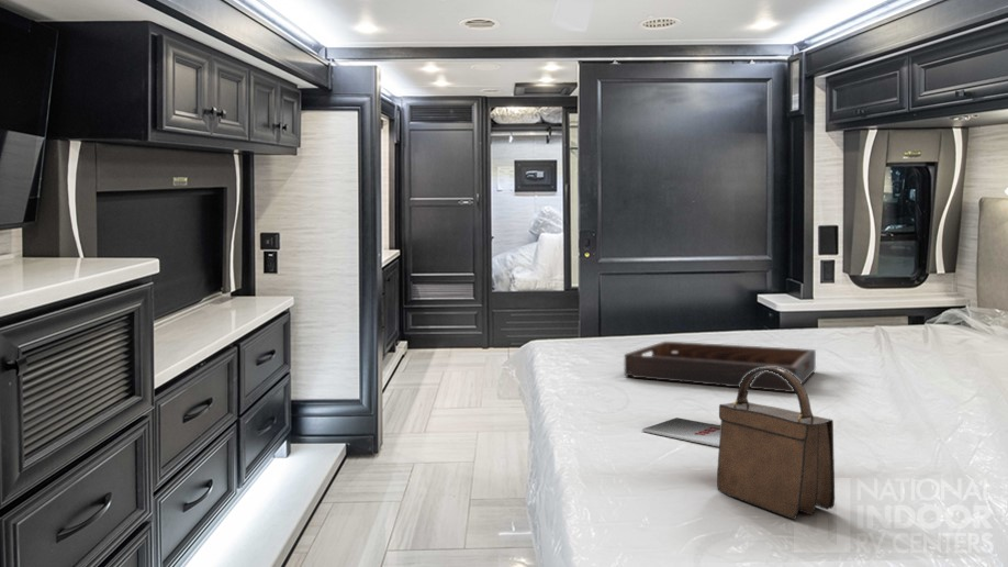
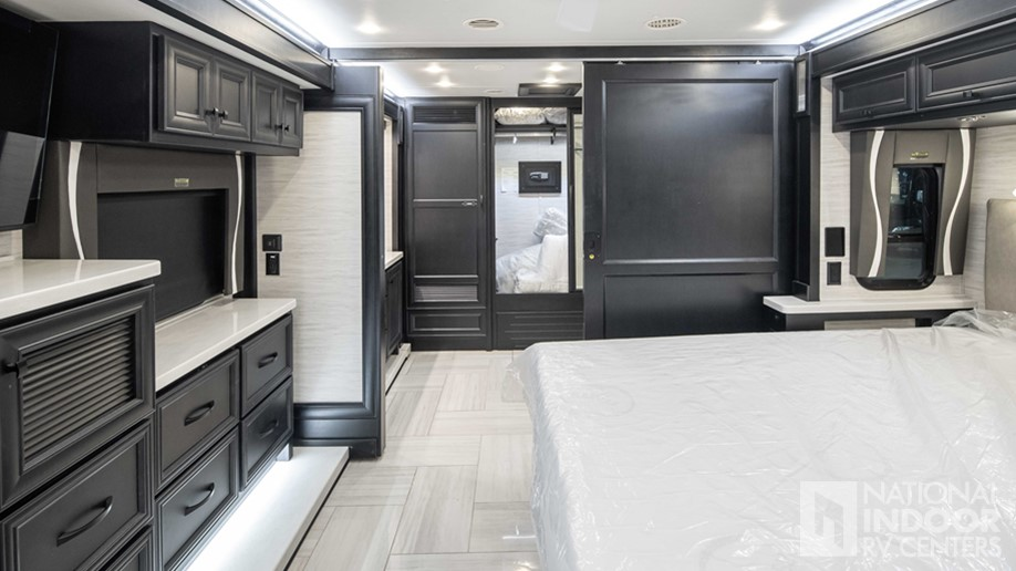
- handbag [716,367,836,521]
- magazine [641,416,720,448]
- serving tray [624,341,817,393]
